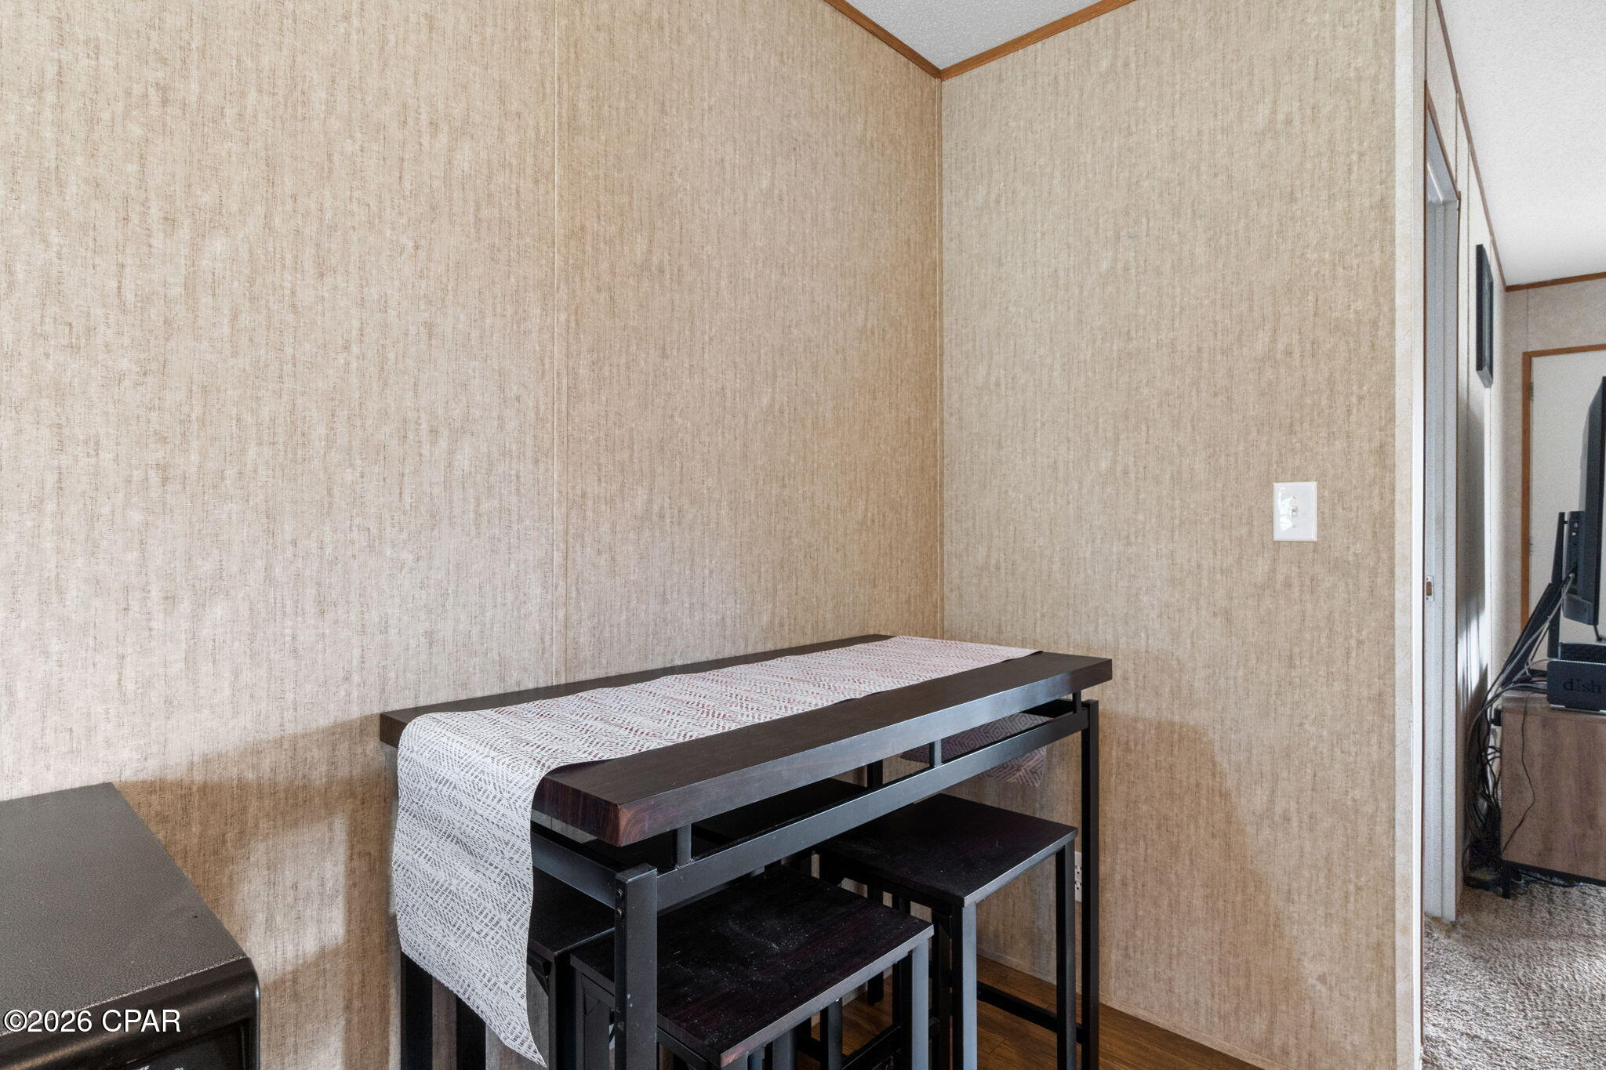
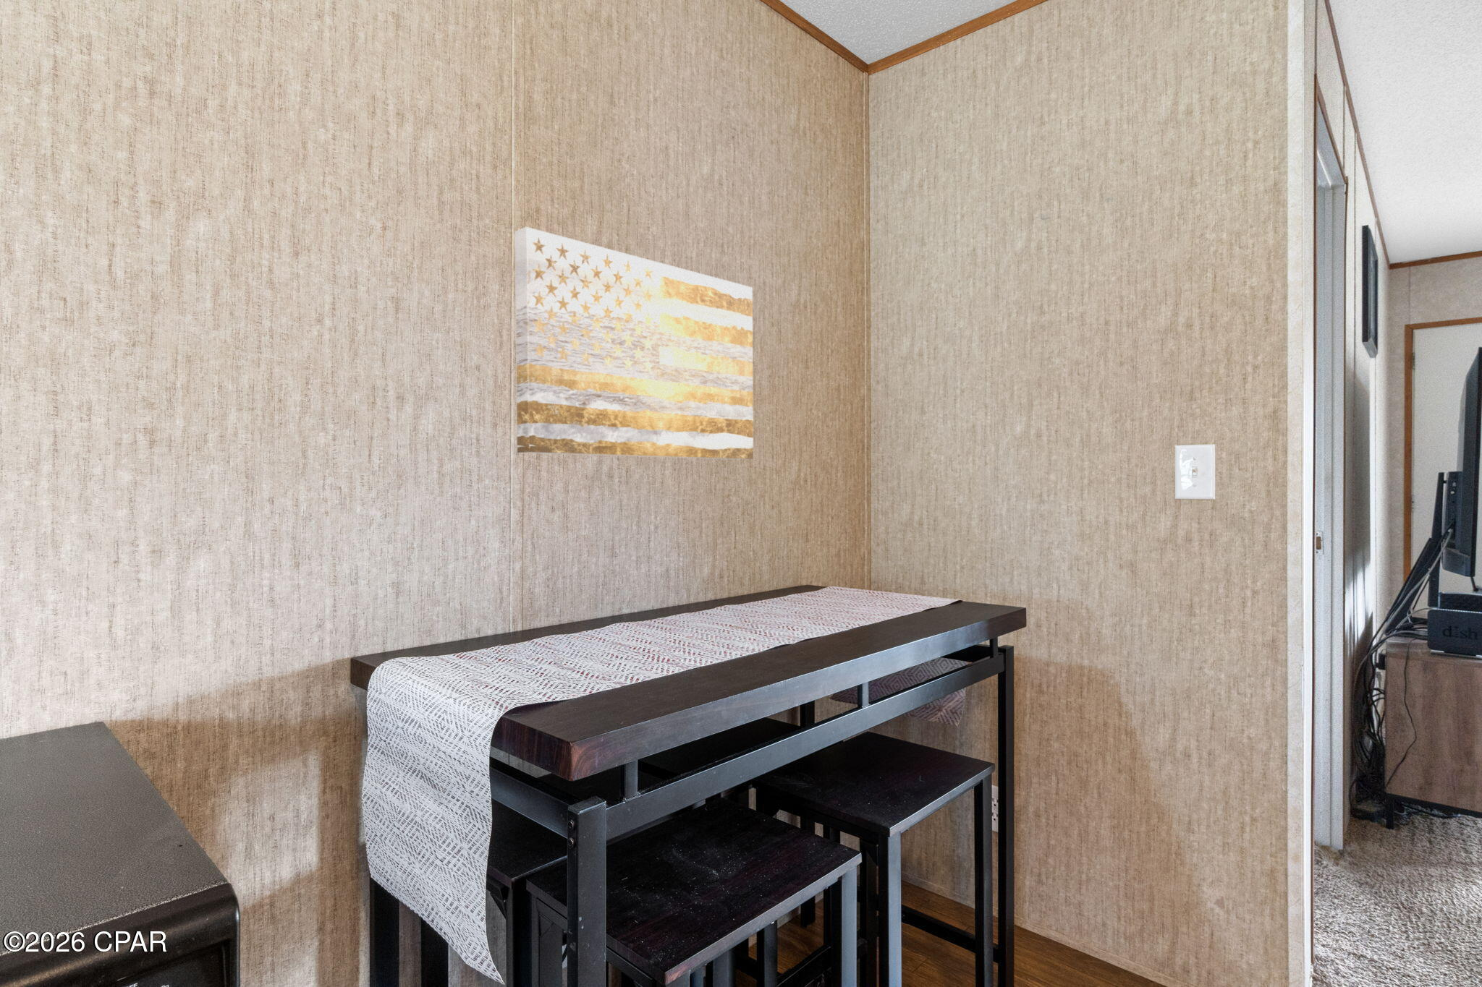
+ wall art [515,226,754,459]
